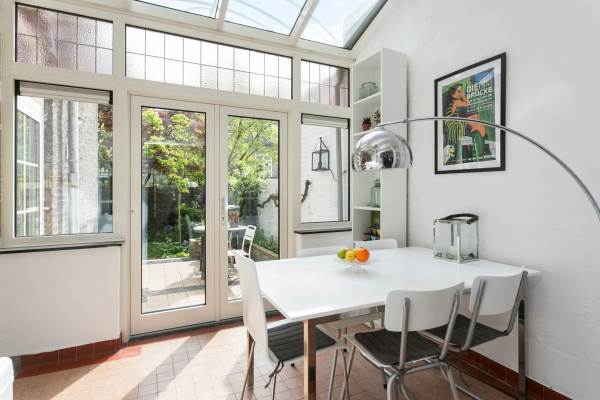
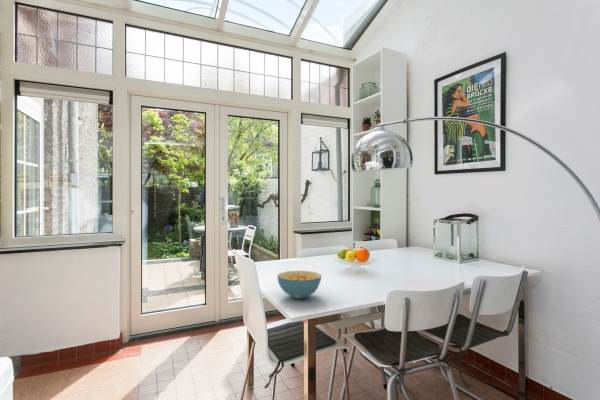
+ cereal bowl [276,270,322,300]
